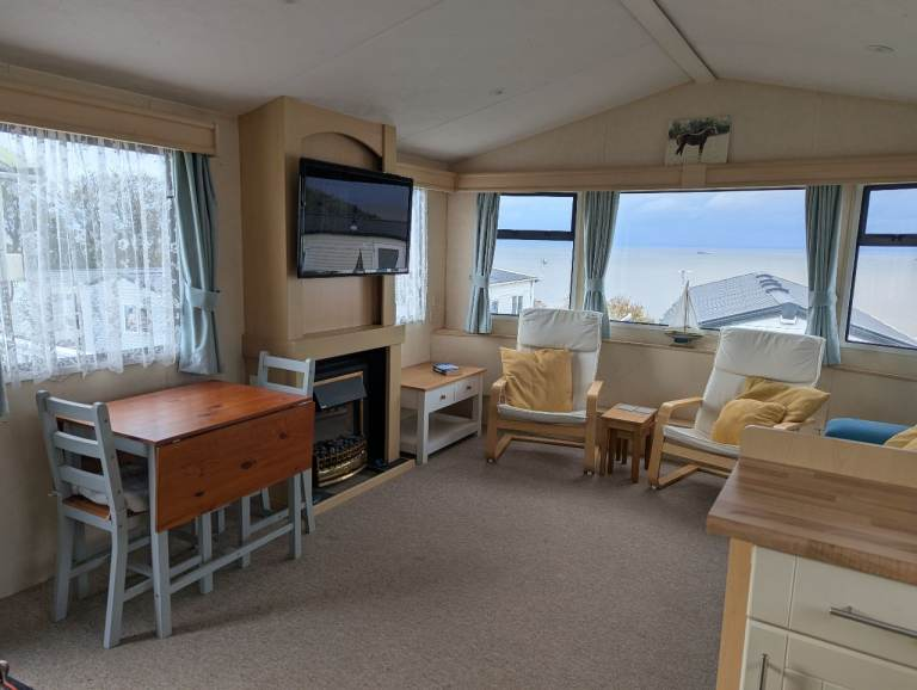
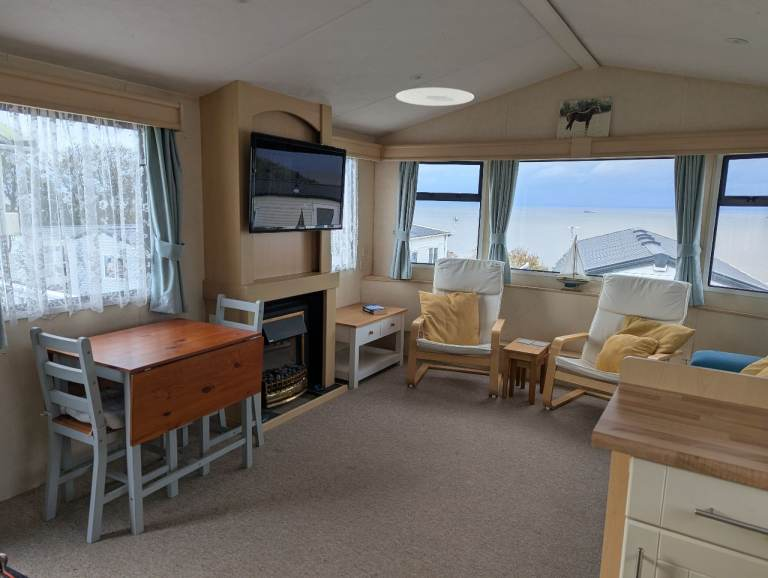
+ ceiling light [395,87,475,107]
